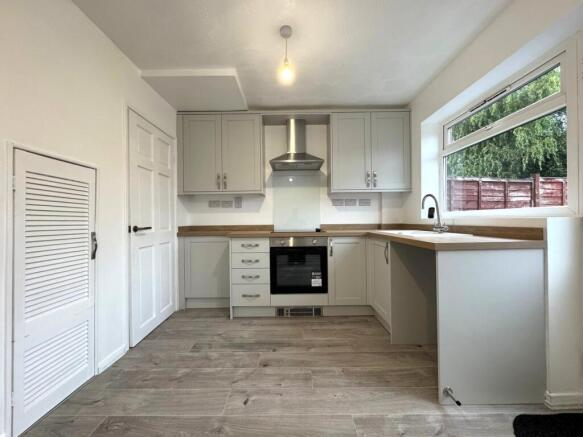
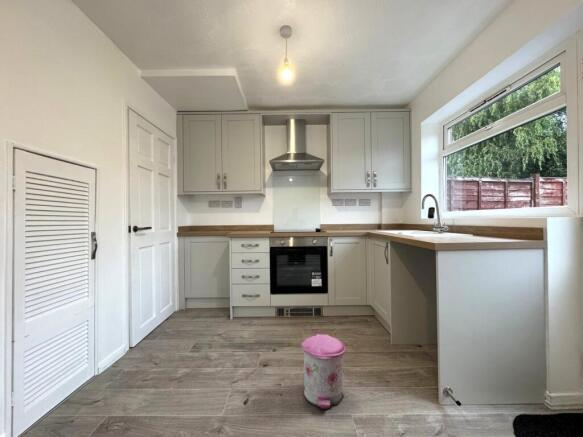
+ trash can [300,333,346,411]
